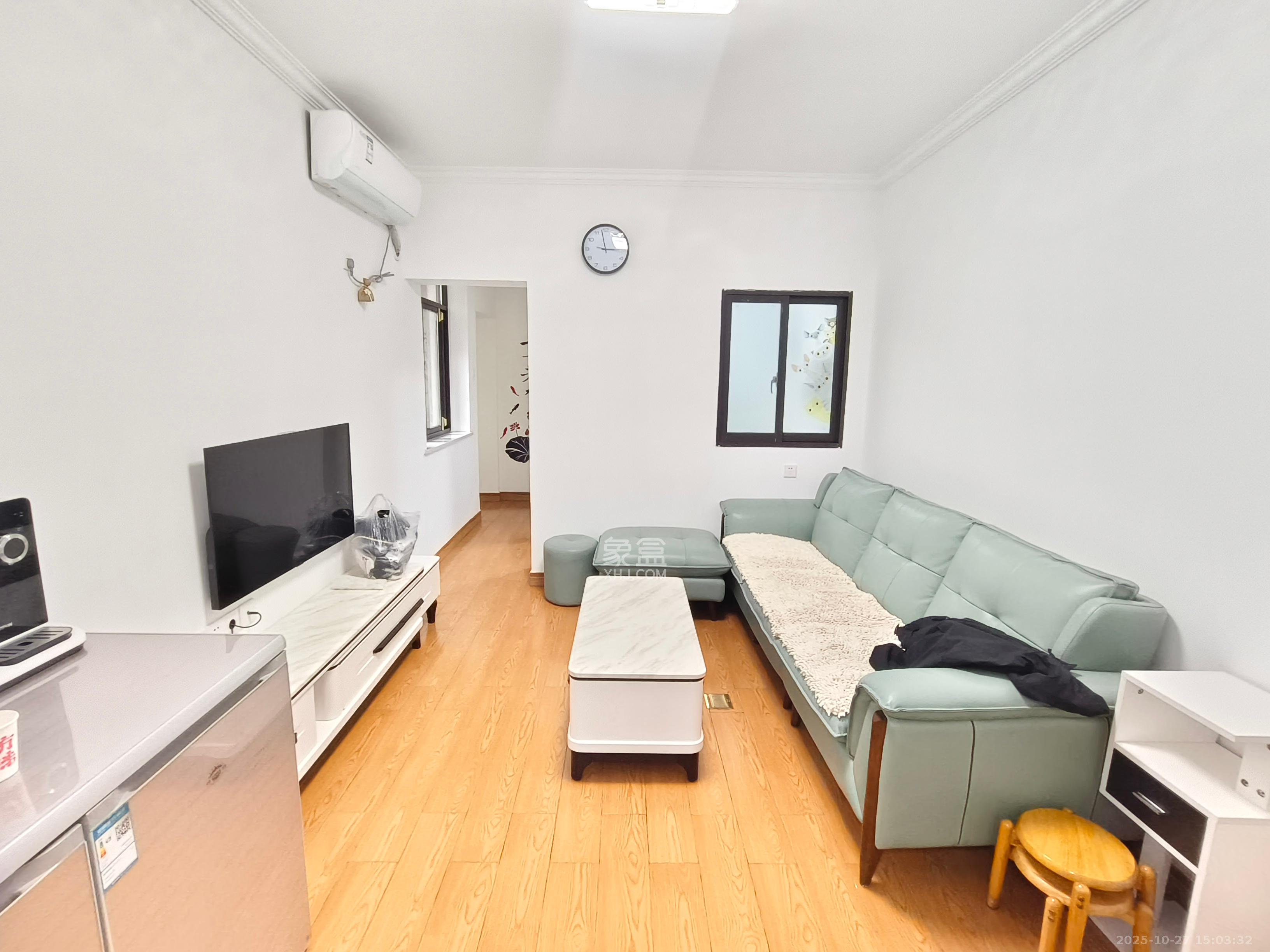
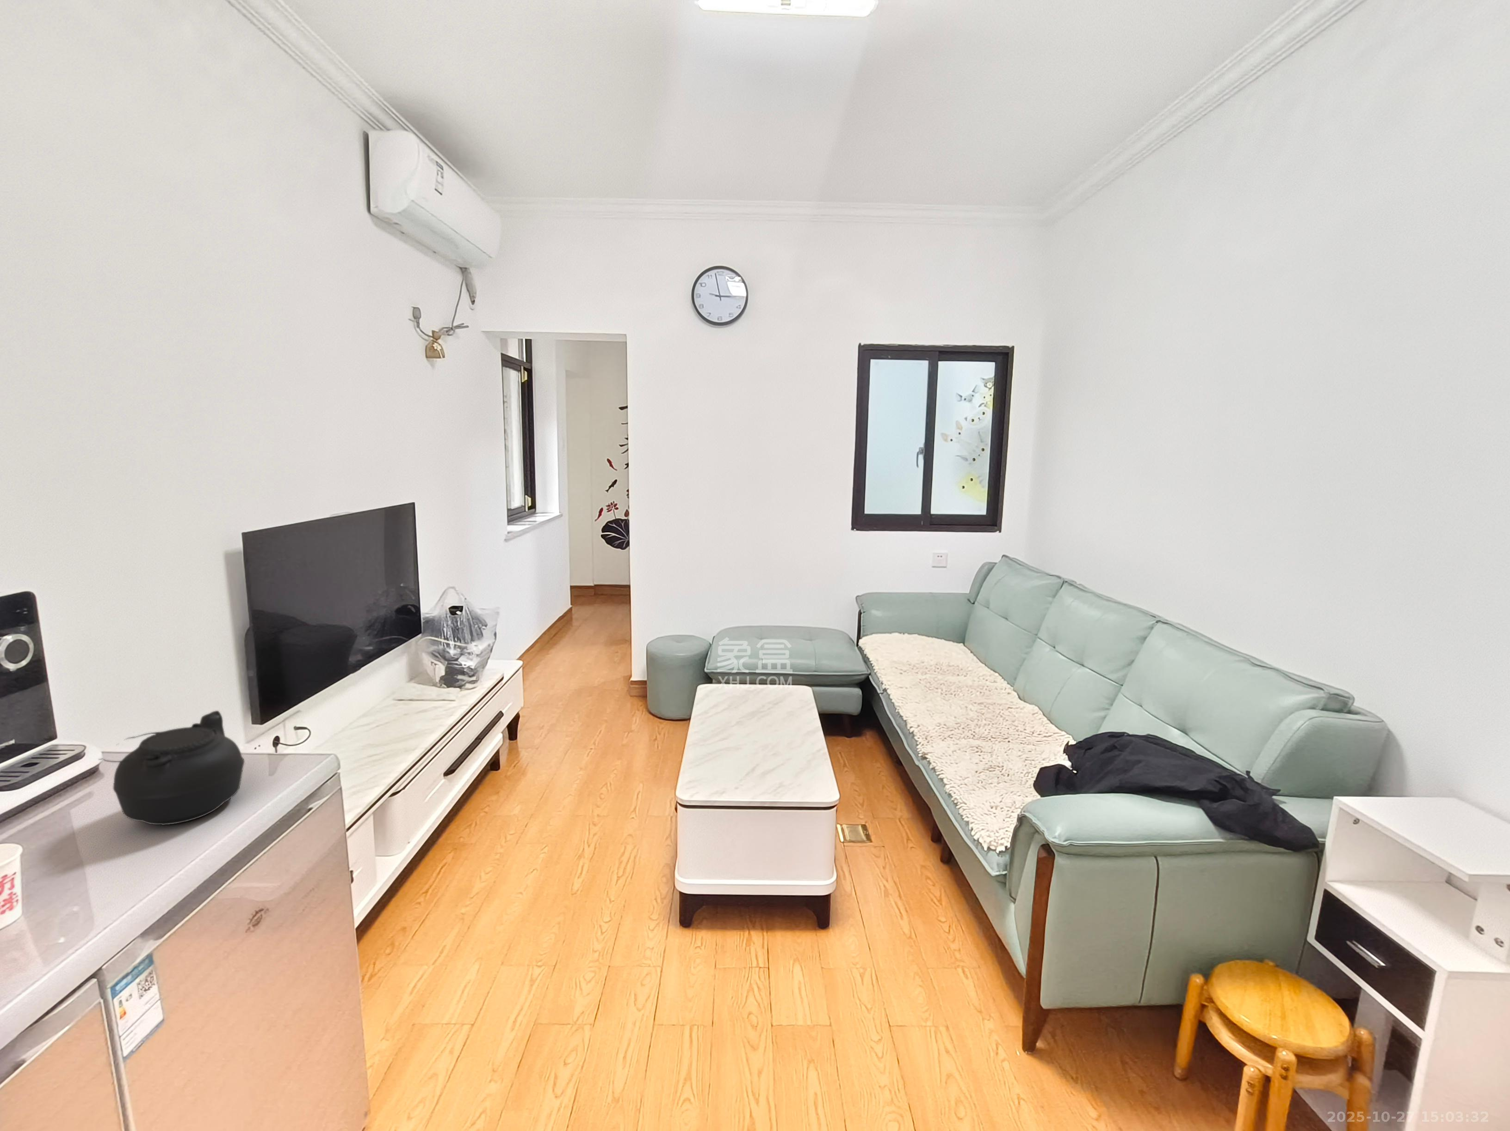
+ teapot [97,710,245,826]
